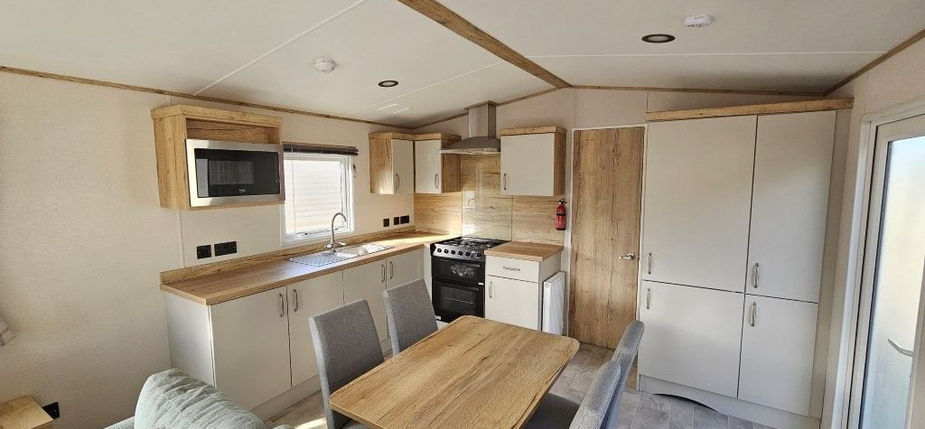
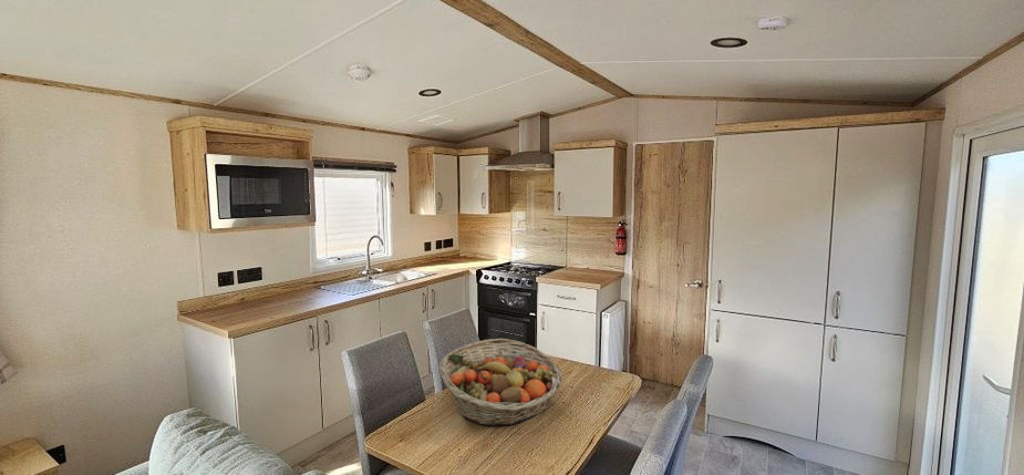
+ fruit basket [438,338,563,427]
